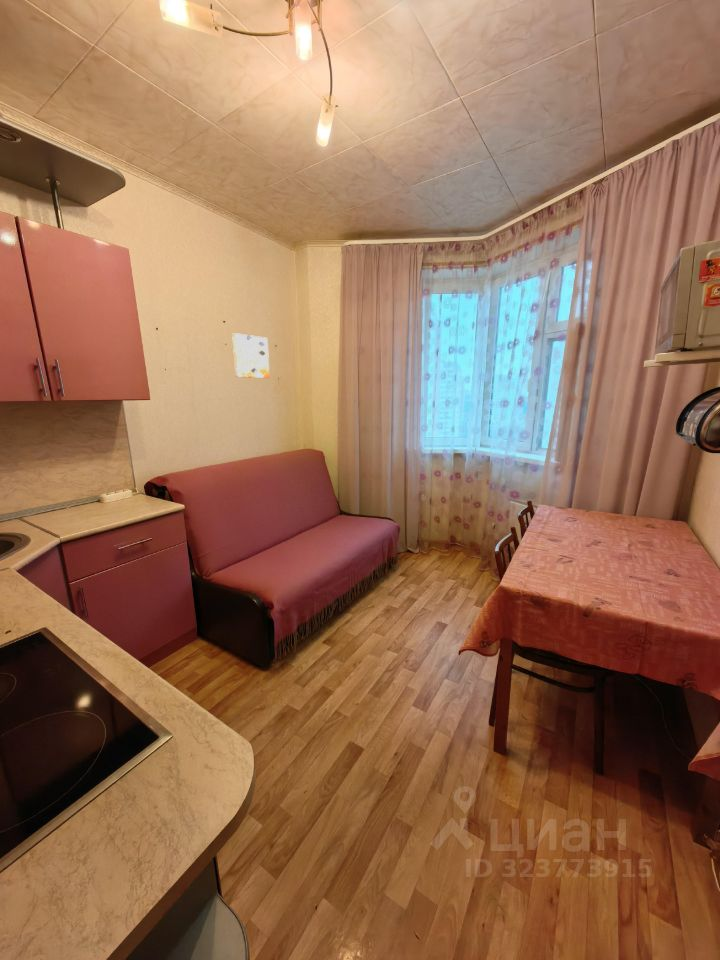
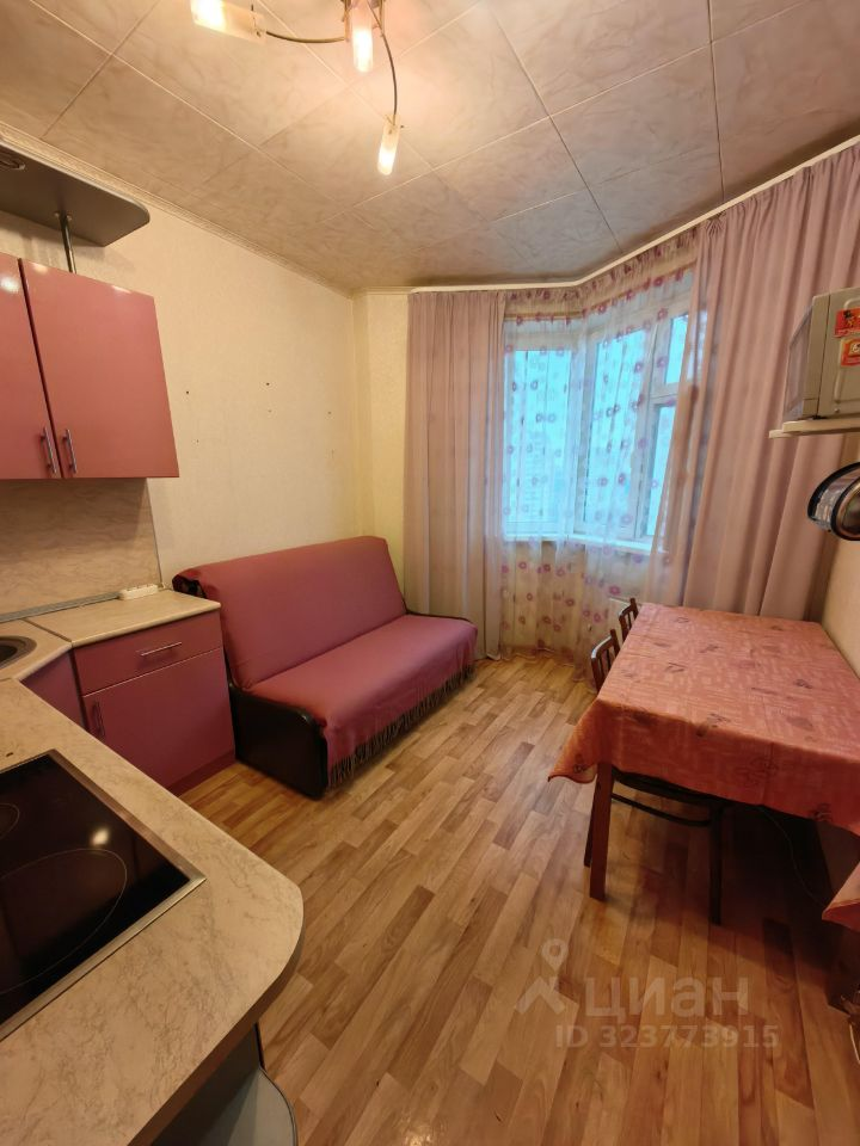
- wall art [231,332,271,379]
